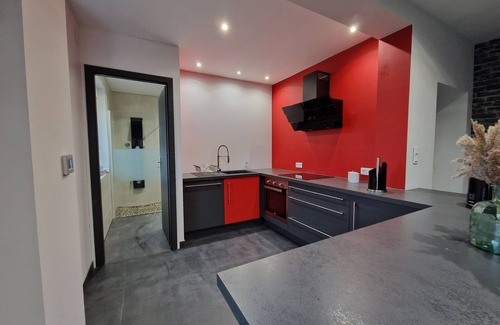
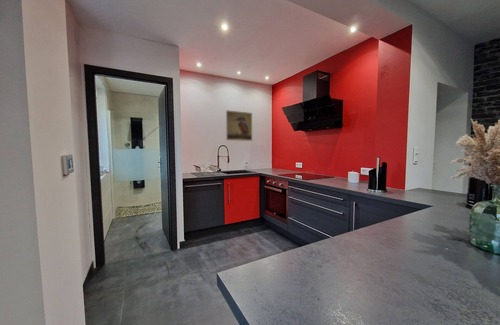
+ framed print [225,109,253,142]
